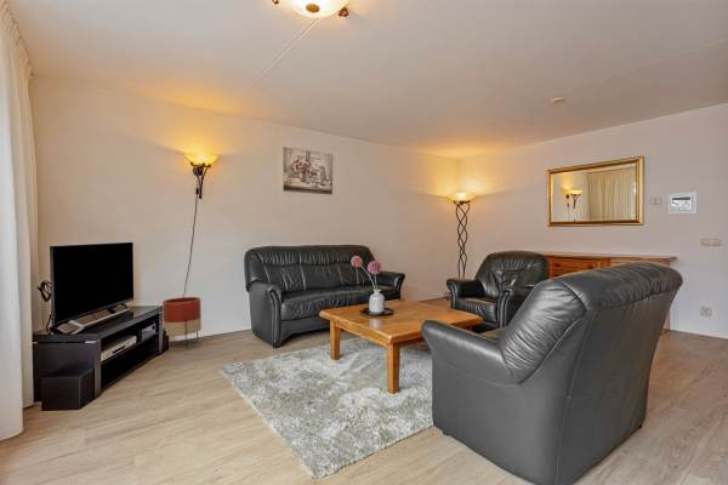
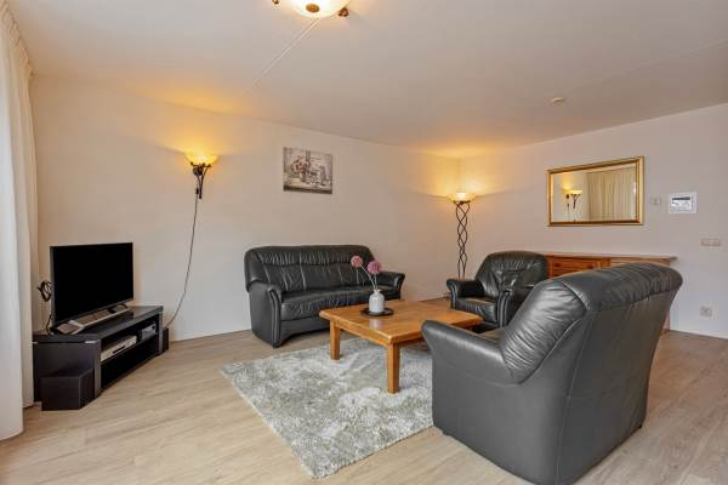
- planter [161,296,203,352]
